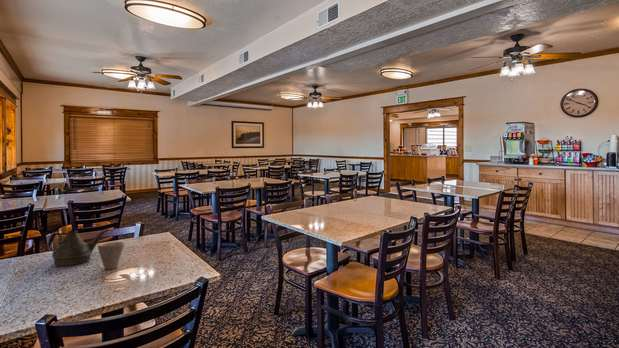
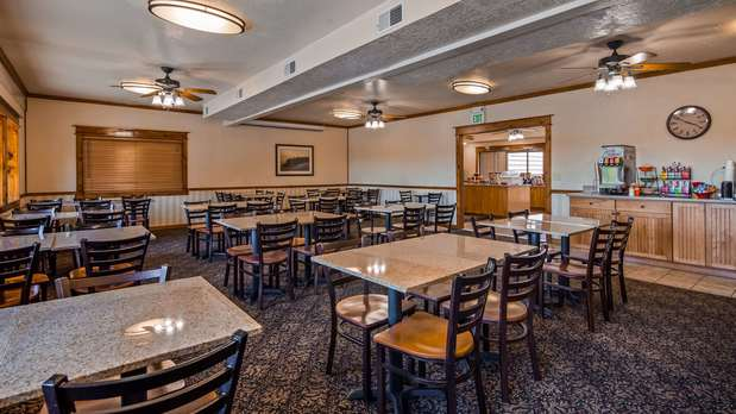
- teapot [47,228,110,266]
- cup [97,241,125,270]
